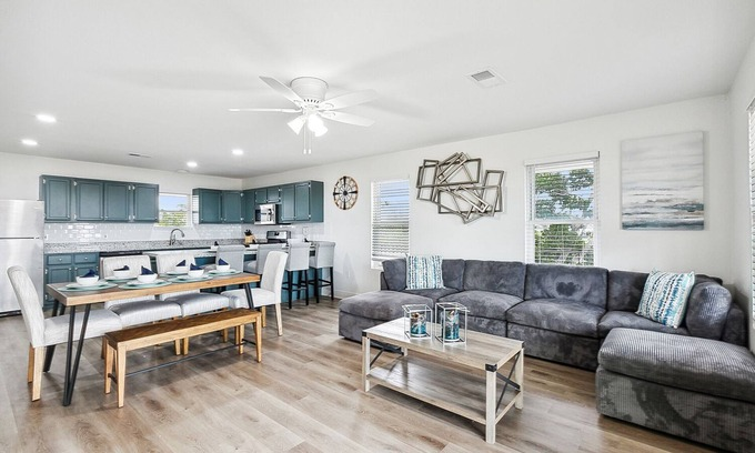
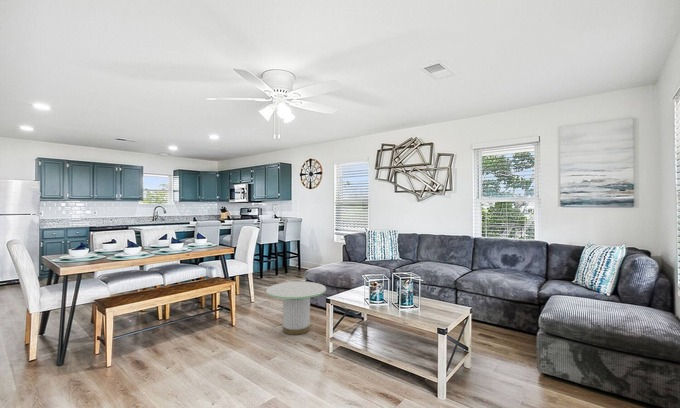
+ side table [265,281,327,336]
